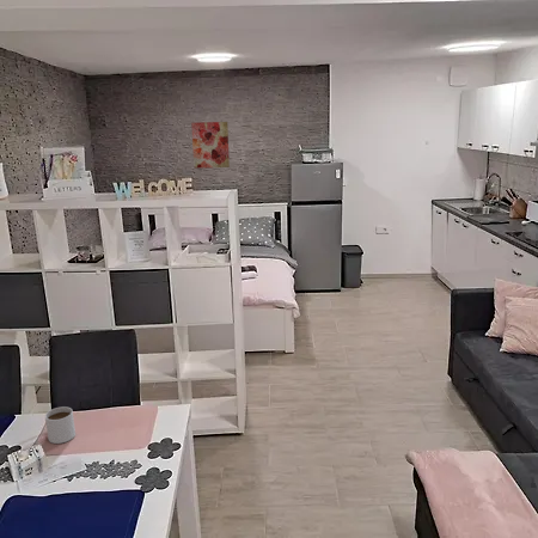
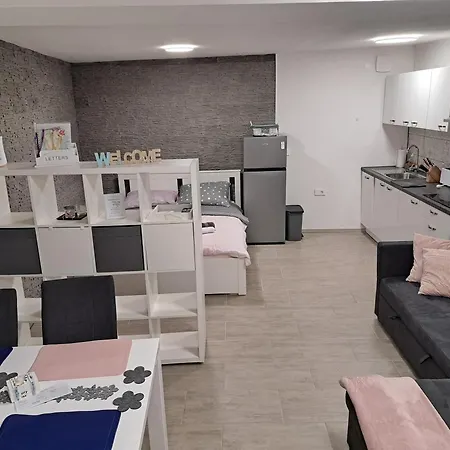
- wall art [190,121,231,170]
- mug [44,405,77,445]
